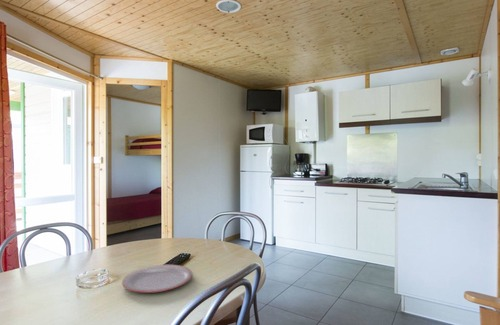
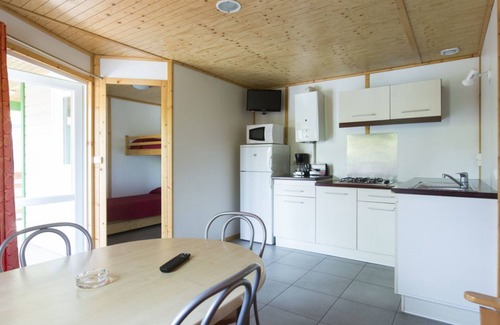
- plate [121,264,193,294]
